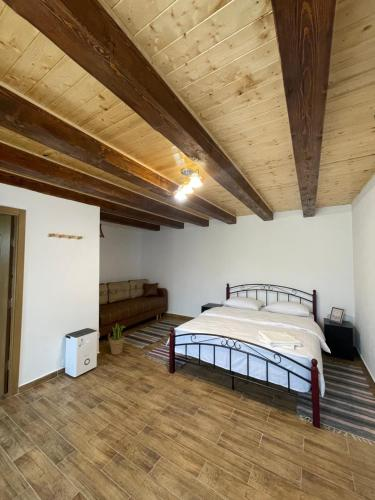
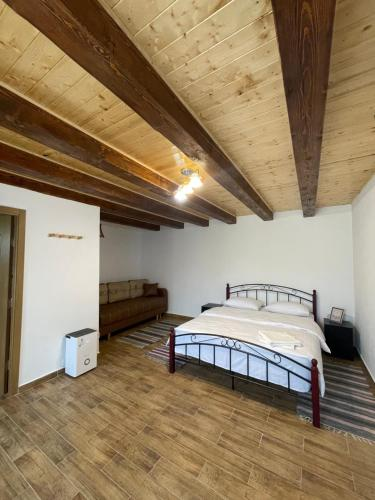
- potted plant [108,322,127,355]
